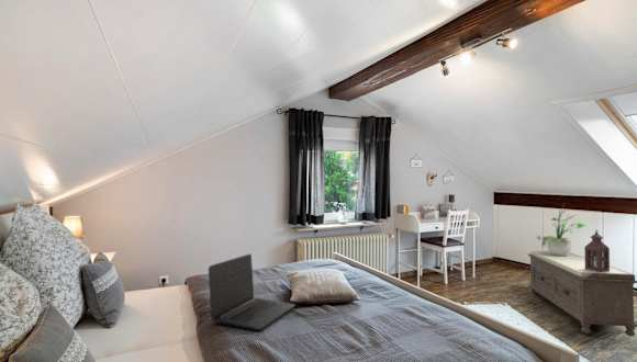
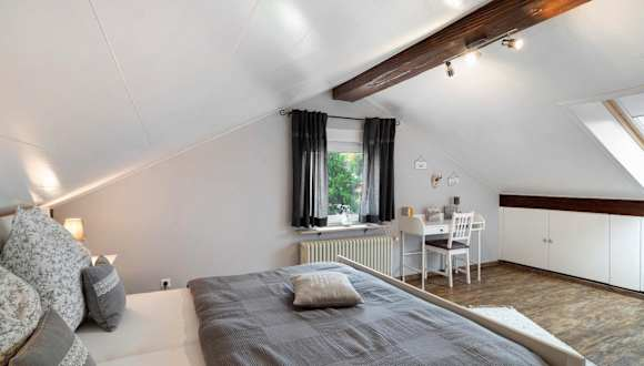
- laptop [208,252,295,331]
- bench [527,250,637,338]
- potted plant [540,200,586,256]
- lantern [583,228,611,272]
